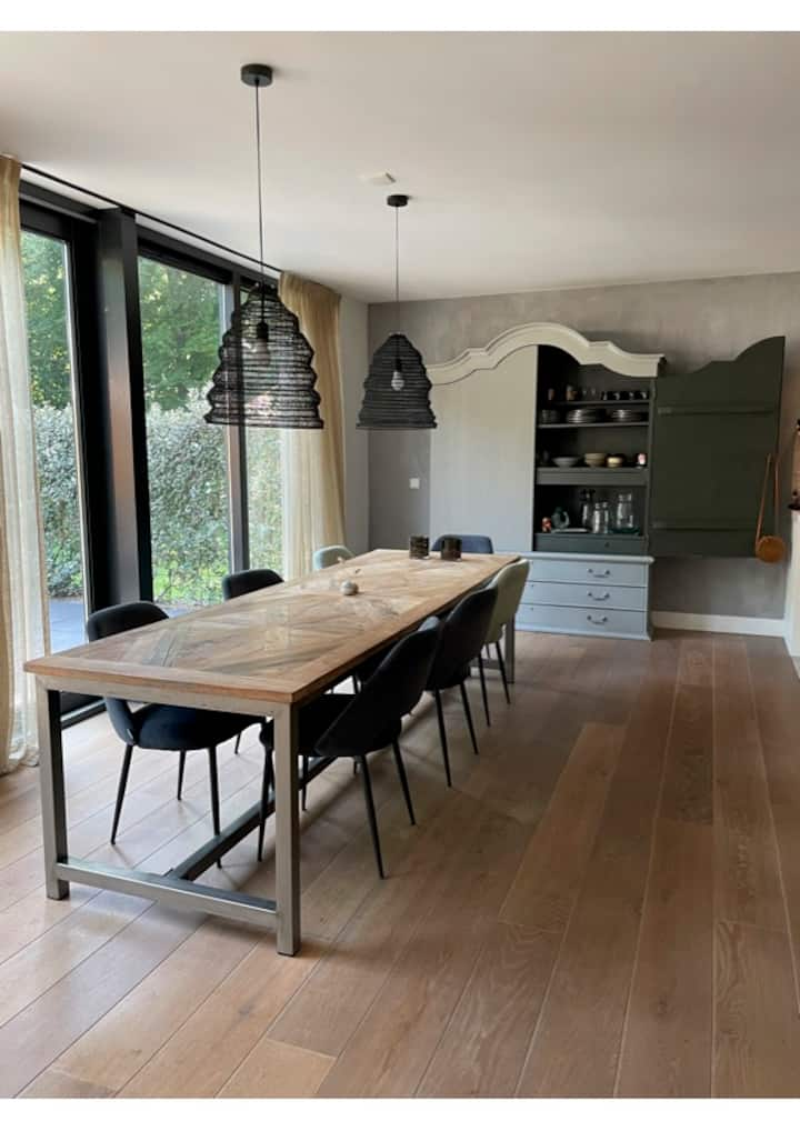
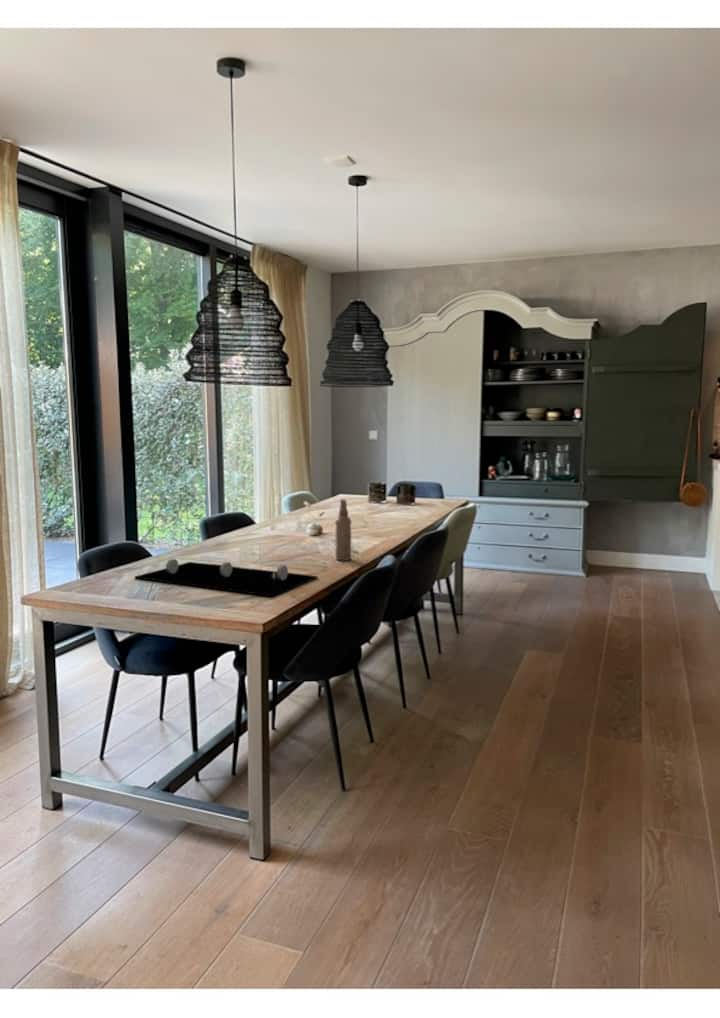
+ bottle [334,498,353,562]
+ decorative tray [134,558,319,597]
